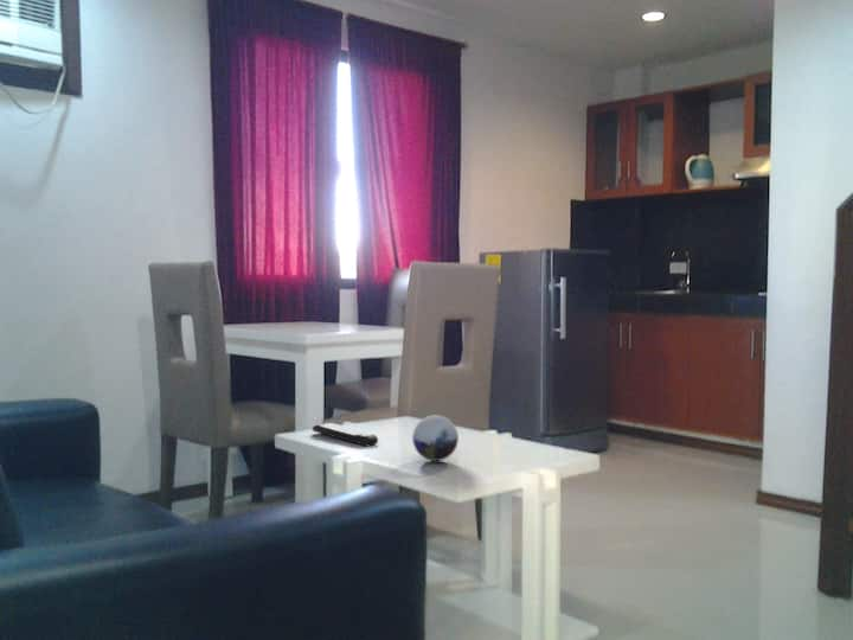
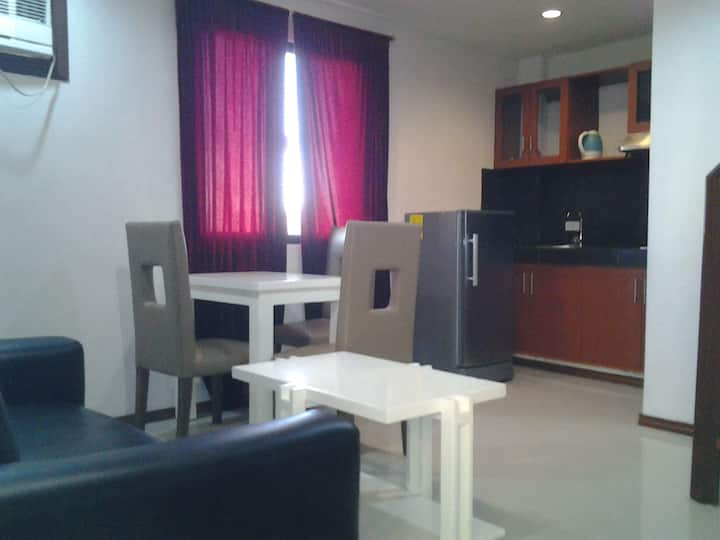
- decorative orb [411,414,460,462]
- remote control [312,422,379,448]
